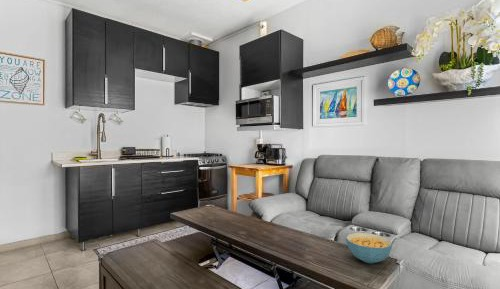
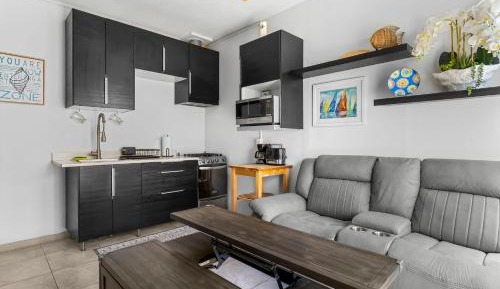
- cereal bowl [345,232,393,264]
